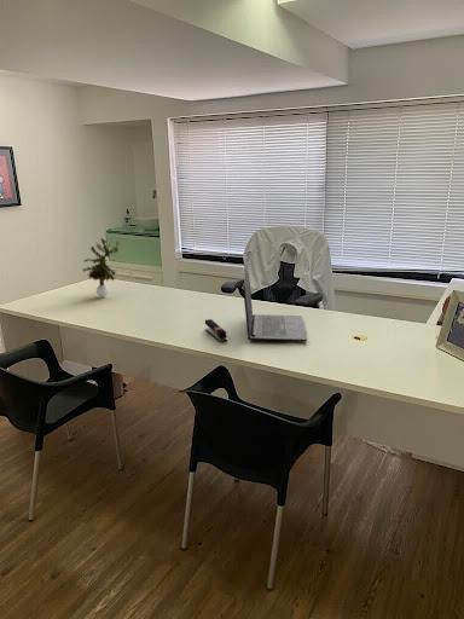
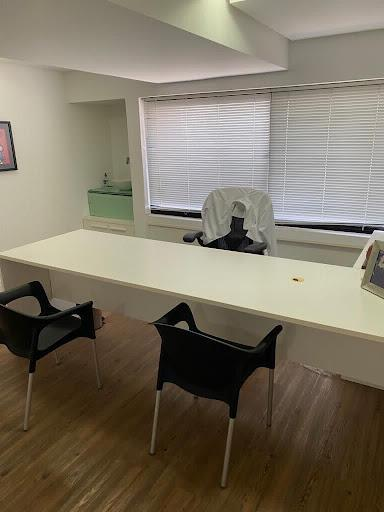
- potted plant [81,237,121,297]
- laptop [242,268,308,342]
- stapler [204,318,228,343]
